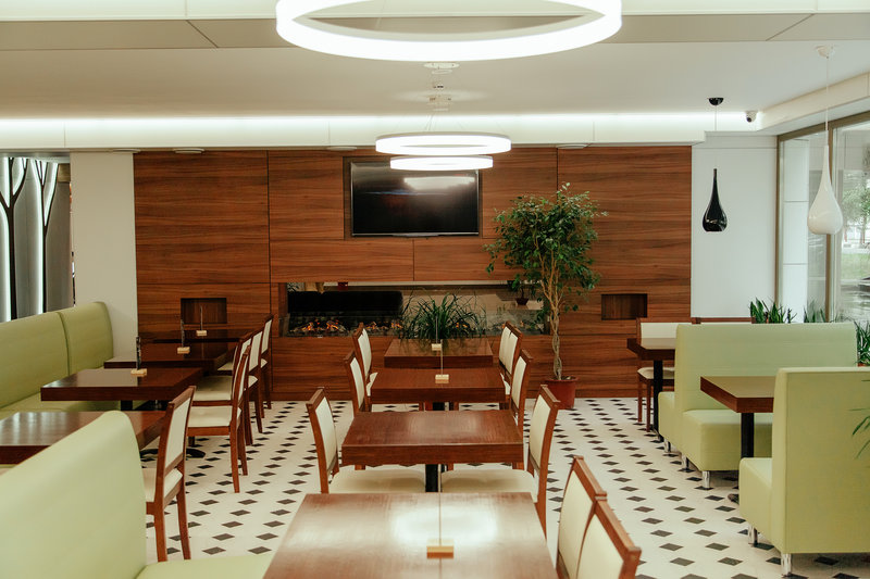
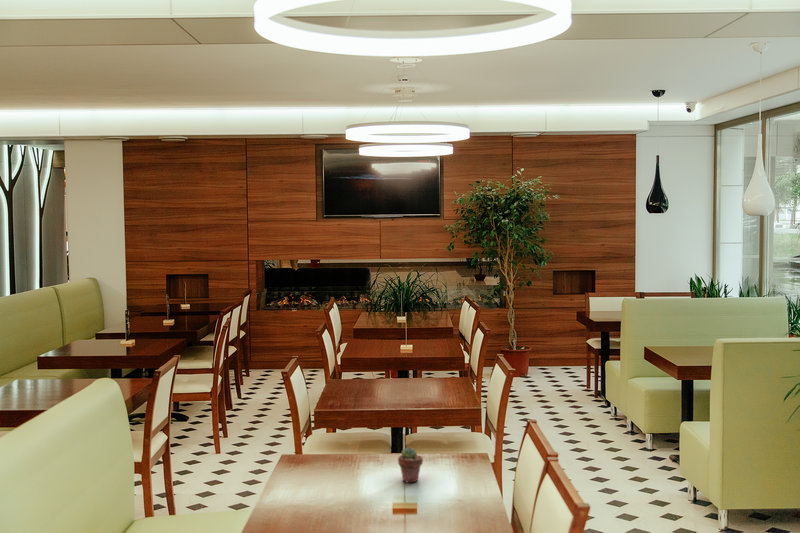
+ potted succulent [397,446,424,484]
